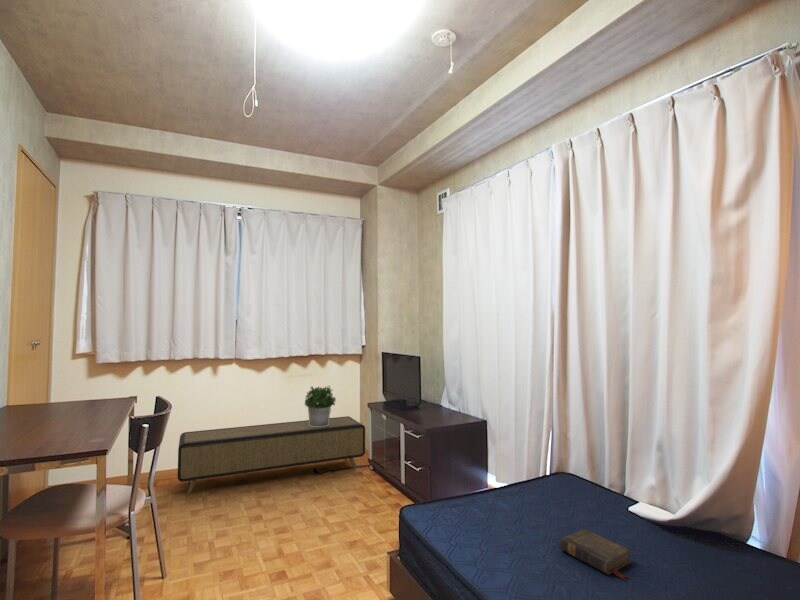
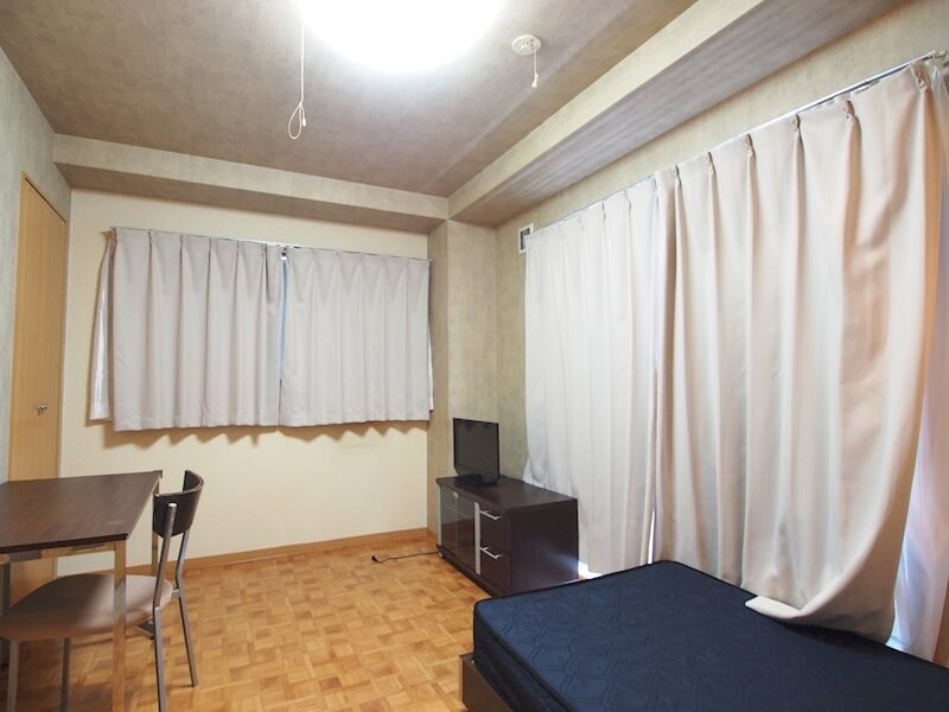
- book [559,528,632,582]
- storage bench [177,415,366,496]
- potted plant [304,385,337,427]
